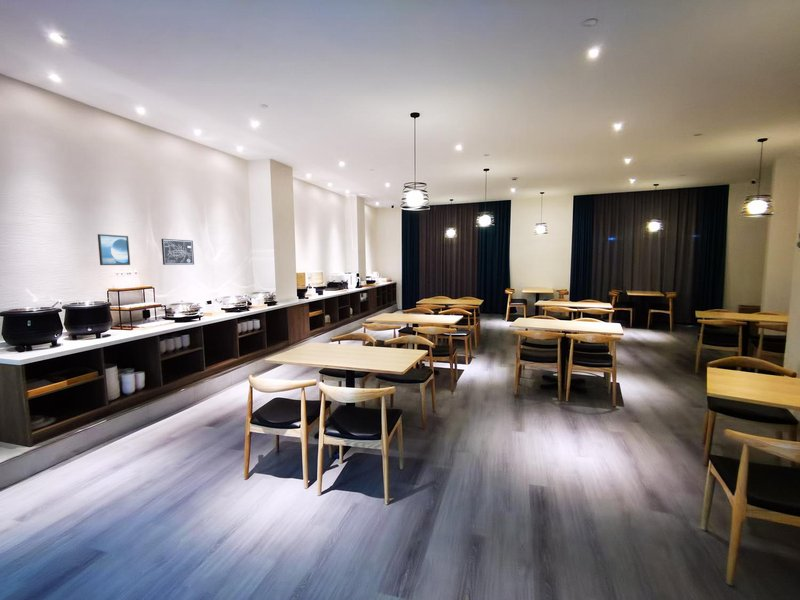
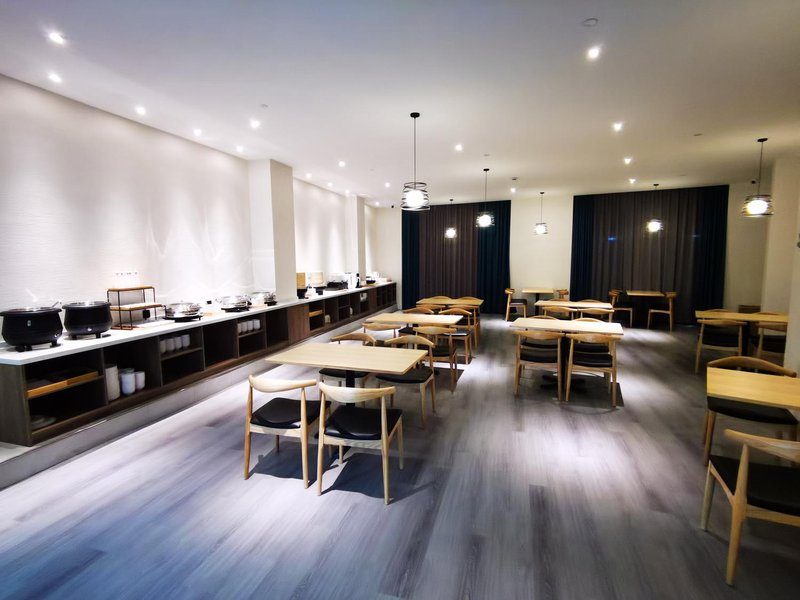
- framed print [97,233,131,266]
- wall art [160,238,195,266]
